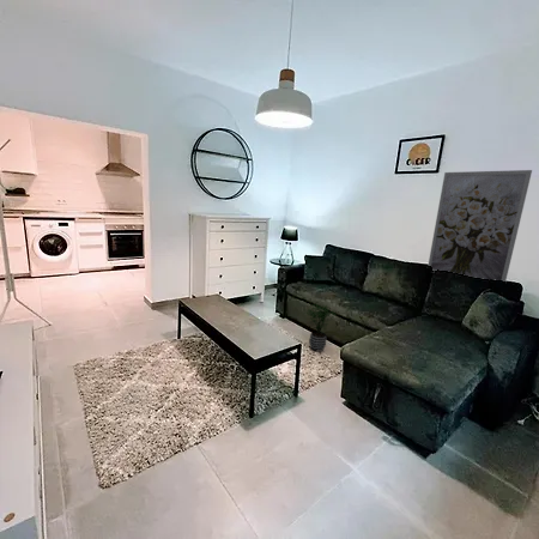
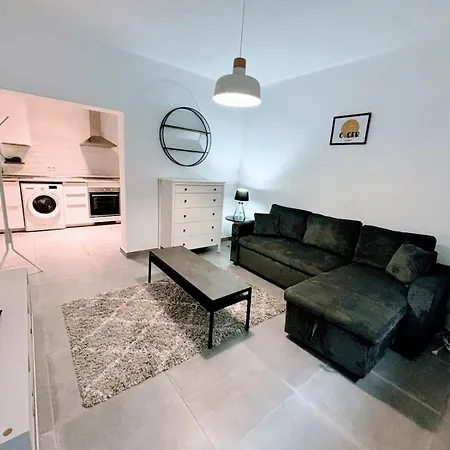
- potted plant [302,303,339,352]
- wall art [426,169,533,283]
